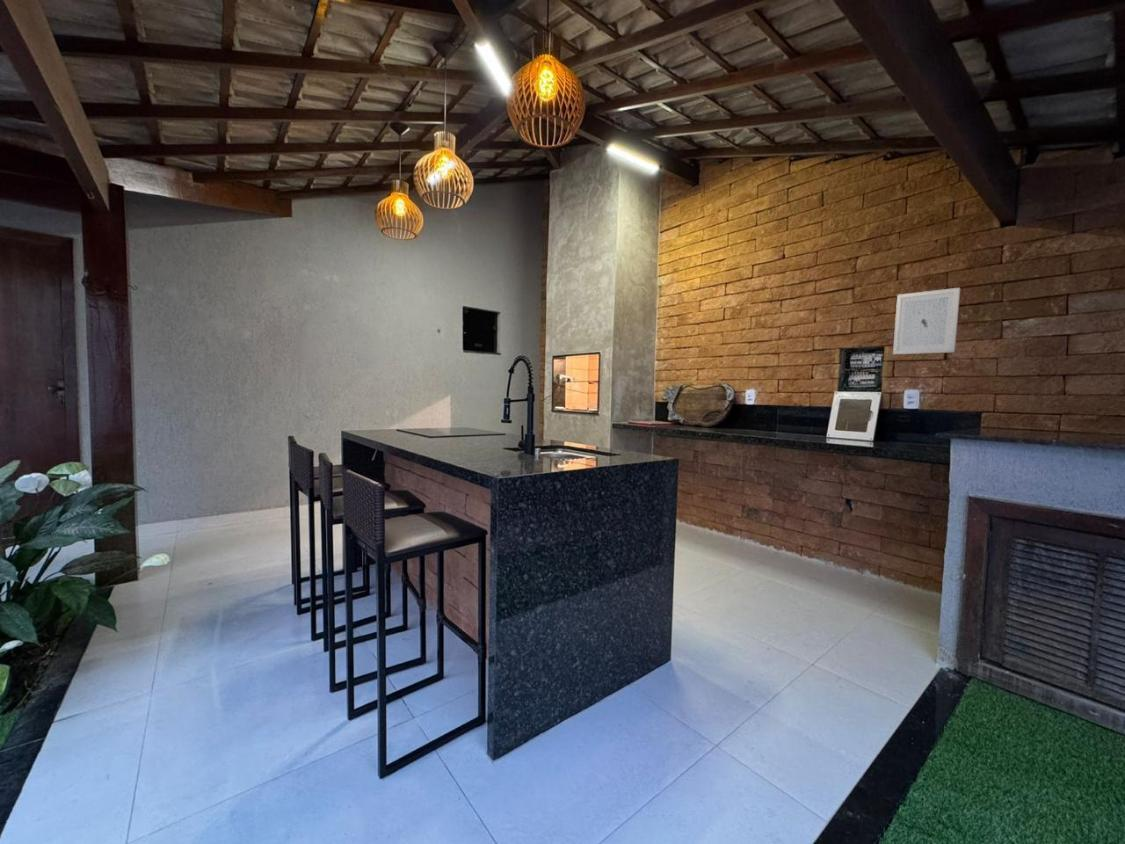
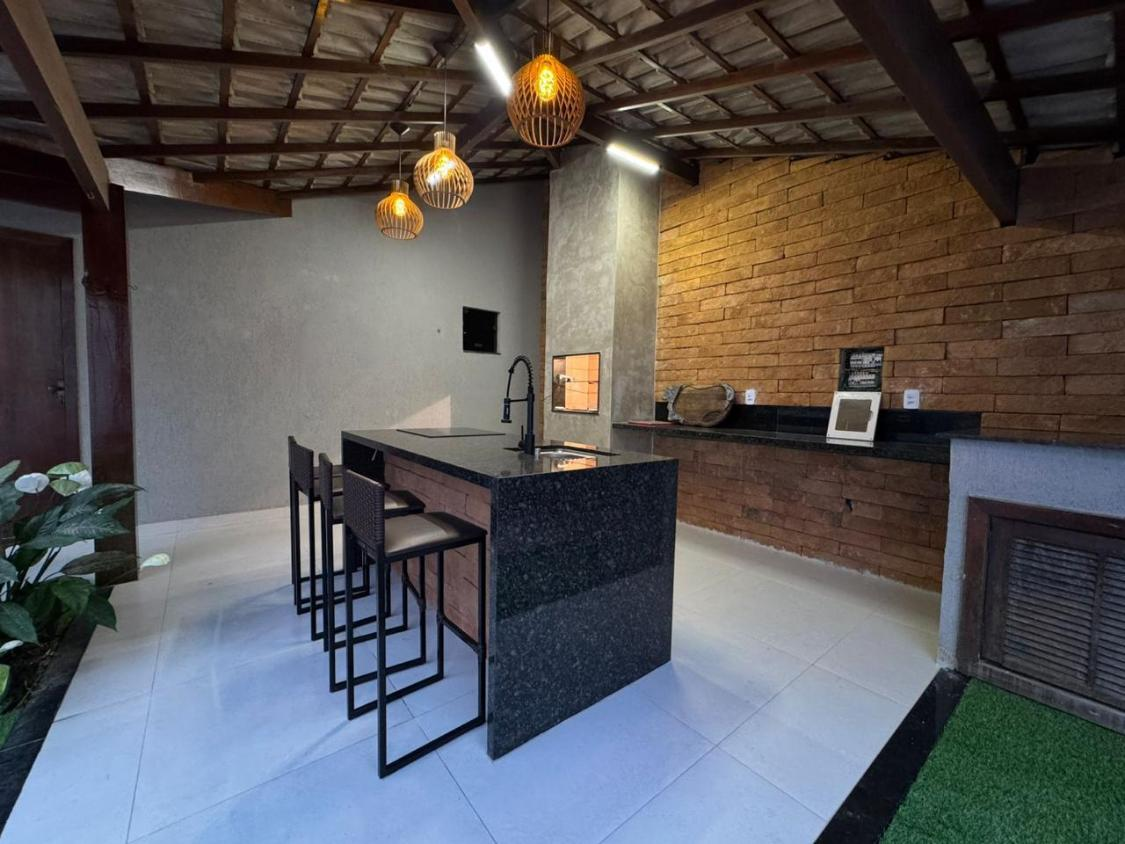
- wall art [892,287,961,355]
